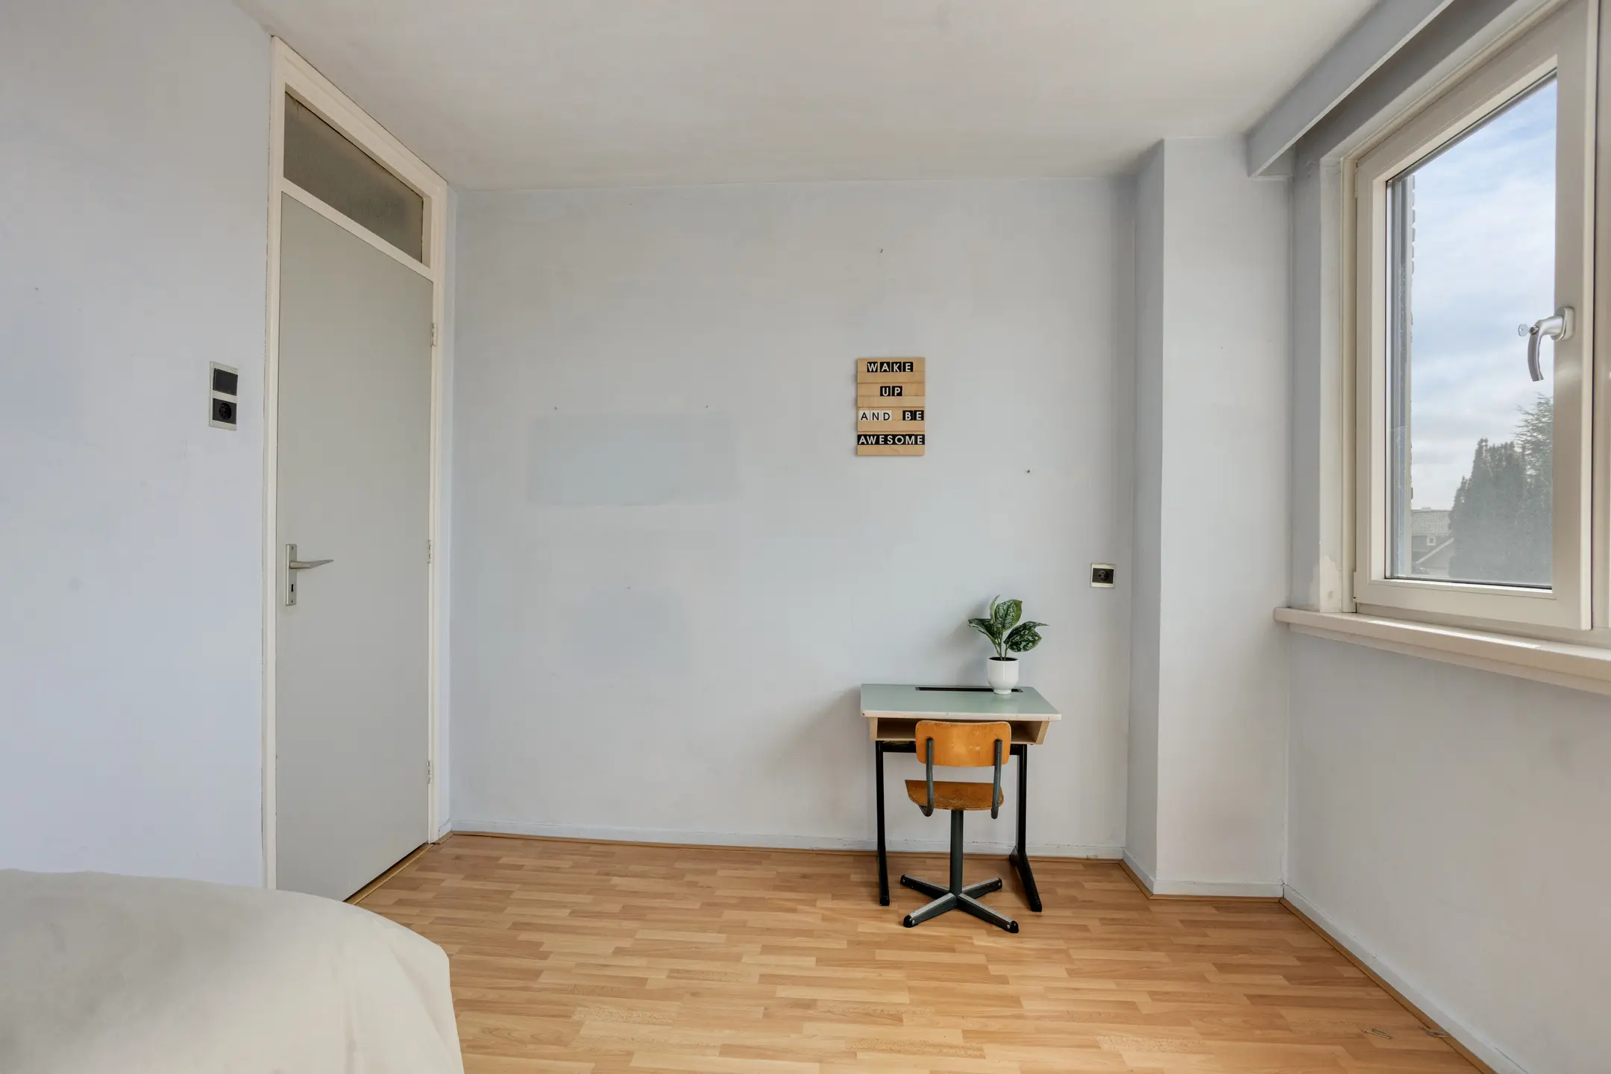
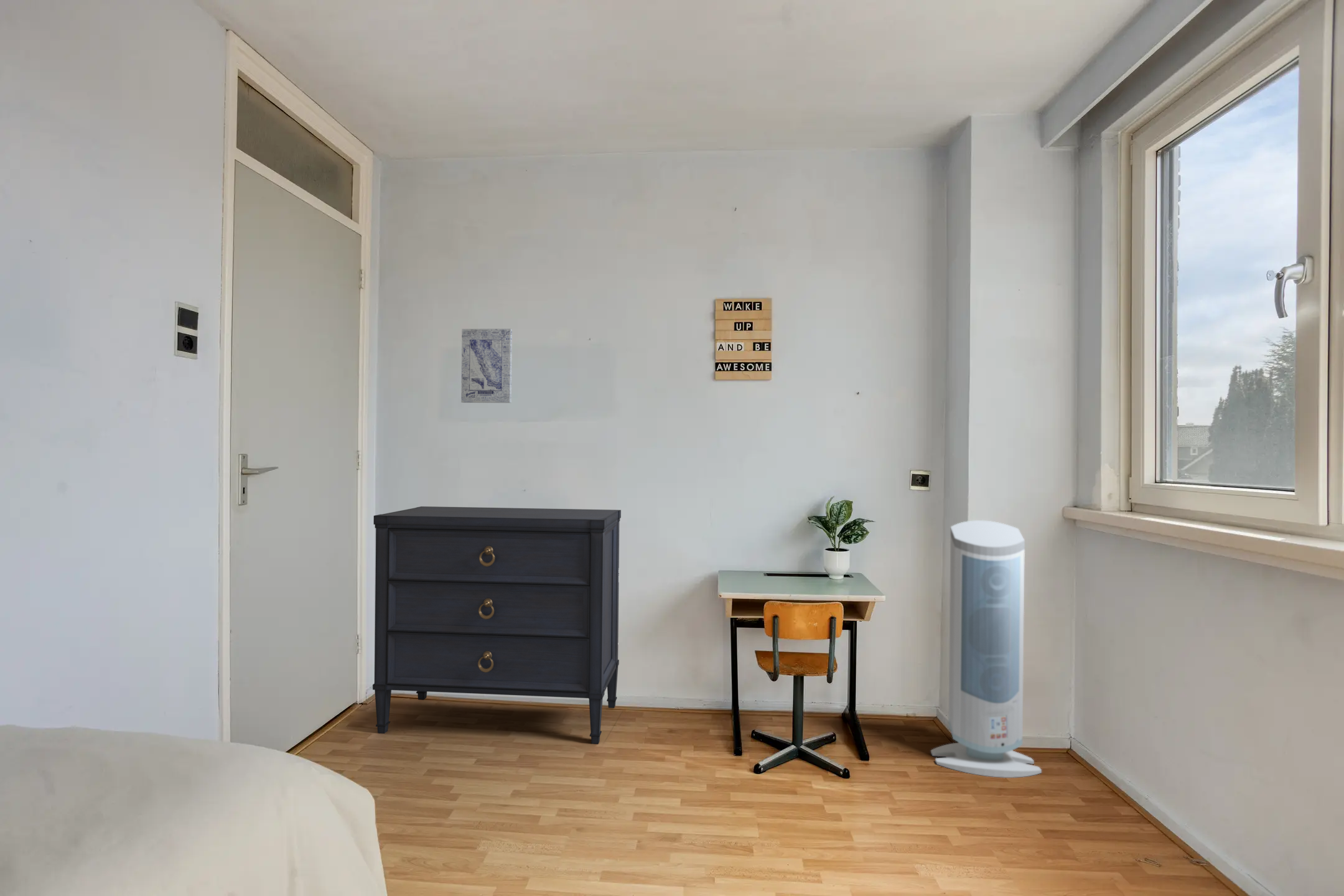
+ wall art [460,328,513,403]
+ dresser [372,506,622,745]
+ air purifier [930,520,1042,778]
